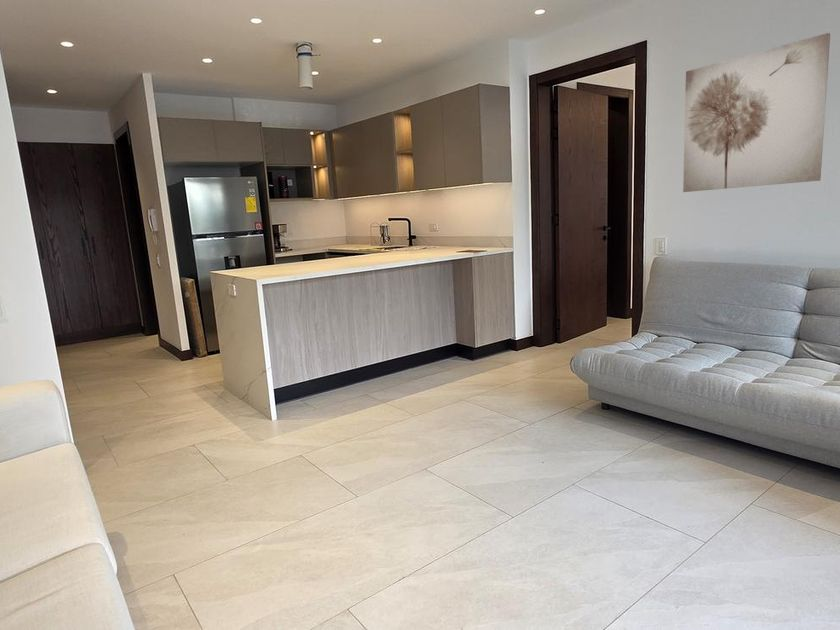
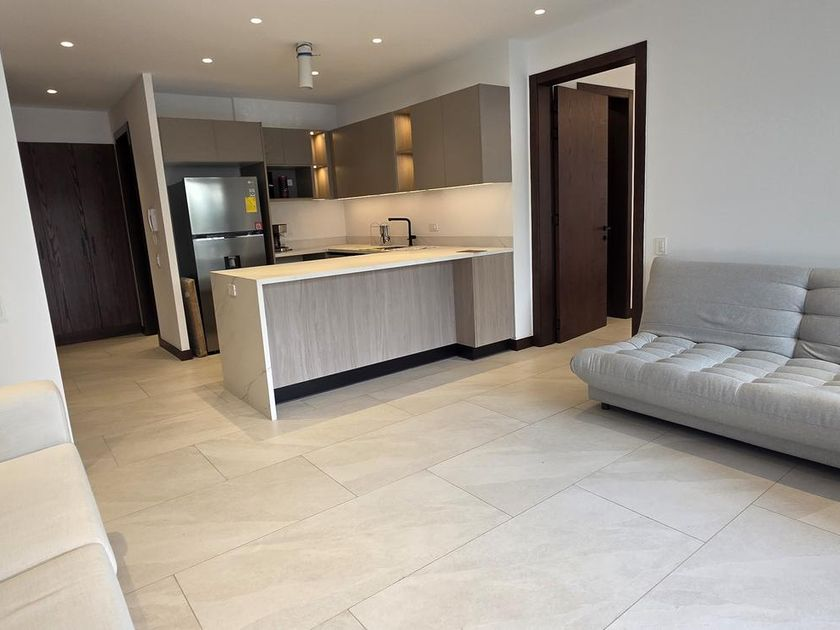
- wall art [682,32,831,193]
